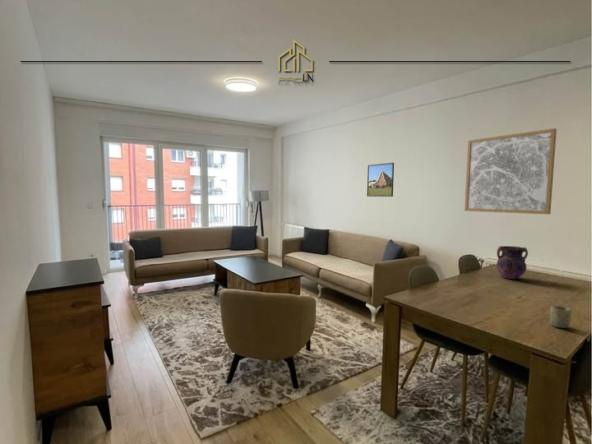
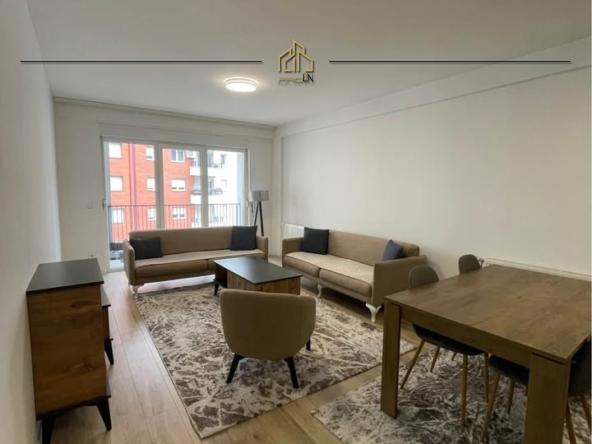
- cup [549,305,572,329]
- vase [495,245,529,280]
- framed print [366,162,395,198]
- wall art [464,127,558,215]
